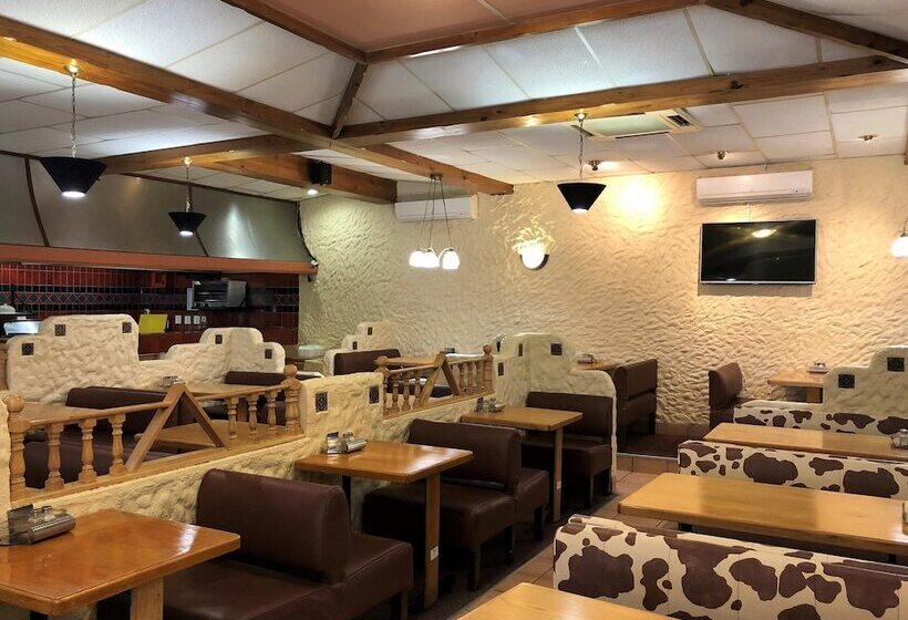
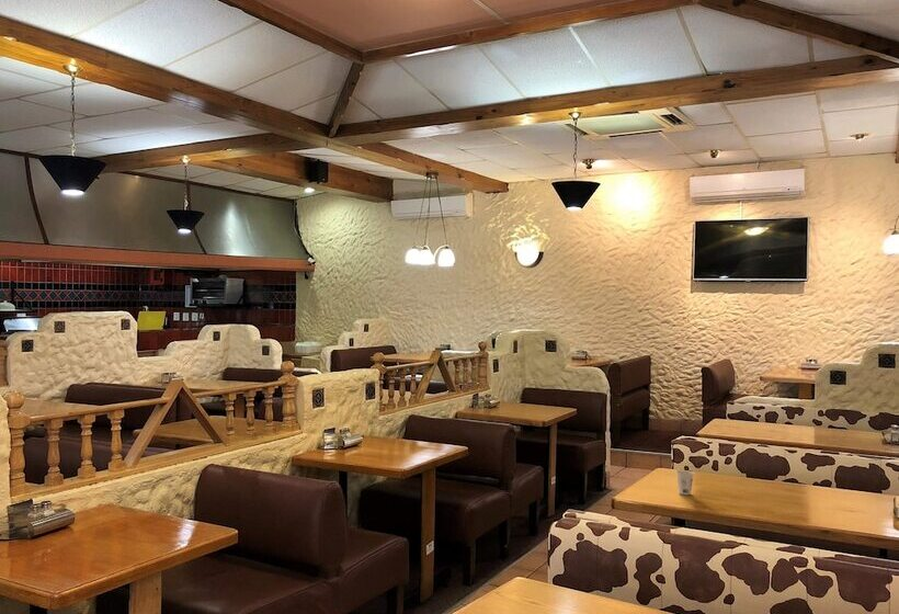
+ cup [675,469,695,496]
